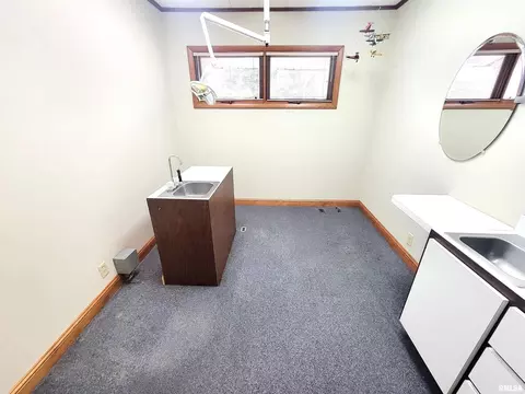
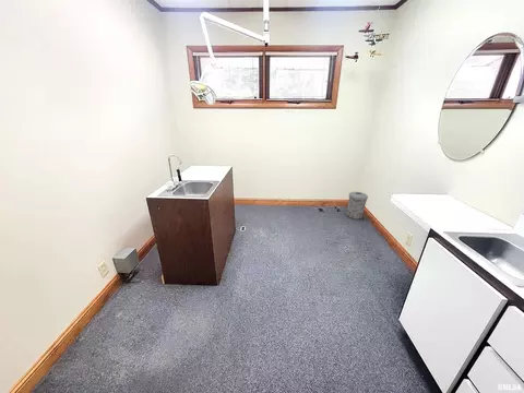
+ trash can [346,191,369,221]
